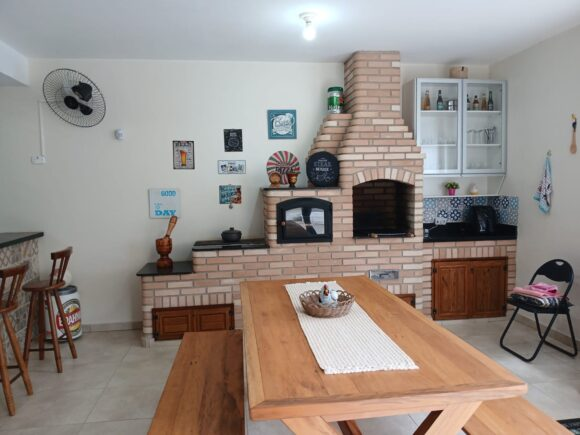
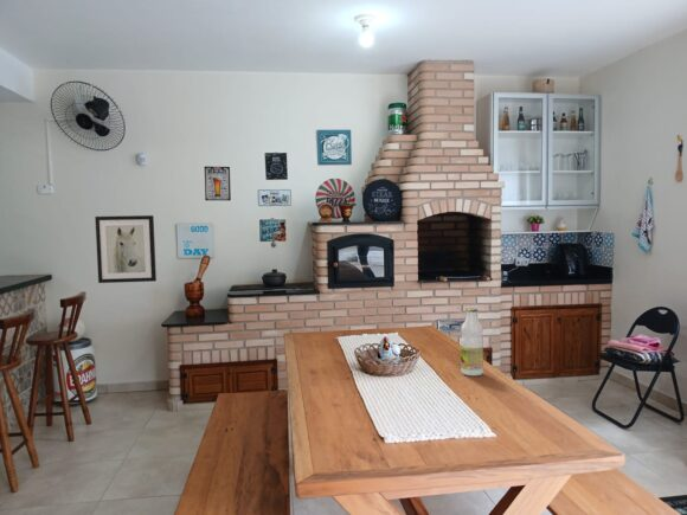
+ wall art [94,214,158,284]
+ bottle [460,307,484,376]
